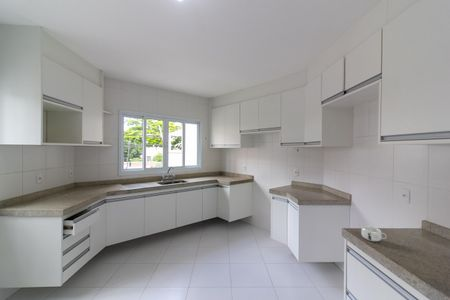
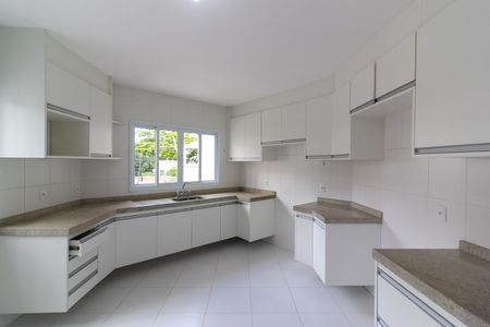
- mug [360,225,387,243]
